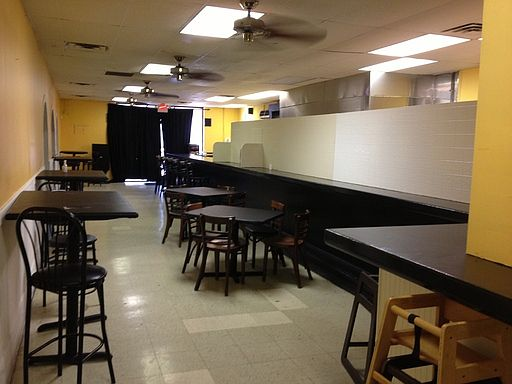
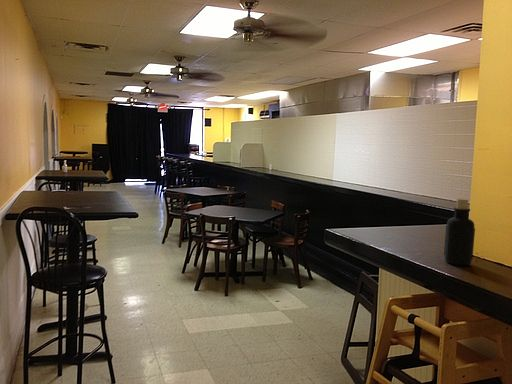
+ bottle [443,198,476,266]
